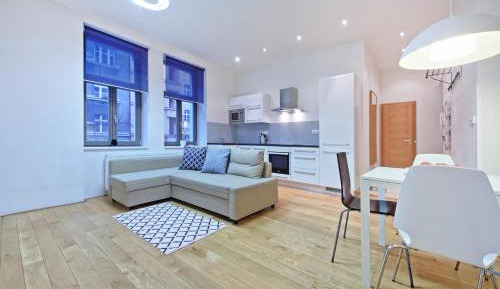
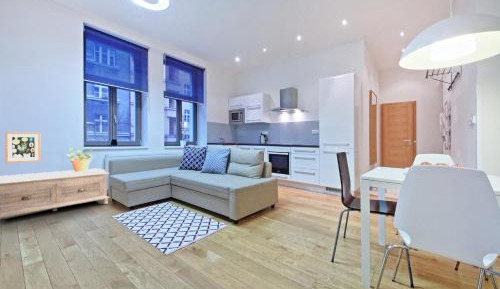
+ wall art [4,131,42,164]
+ potted plant [65,146,94,172]
+ bench [0,167,110,218]
